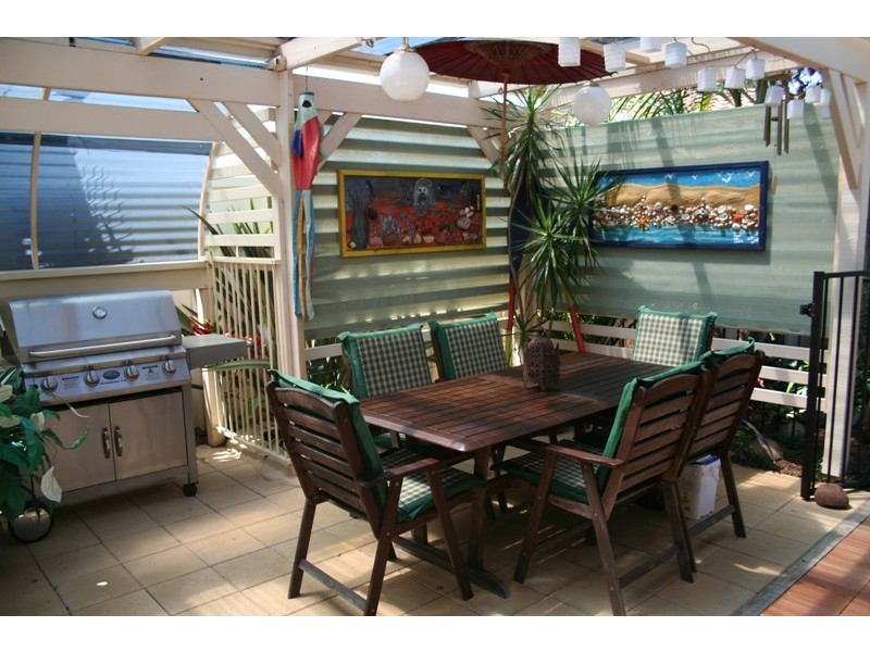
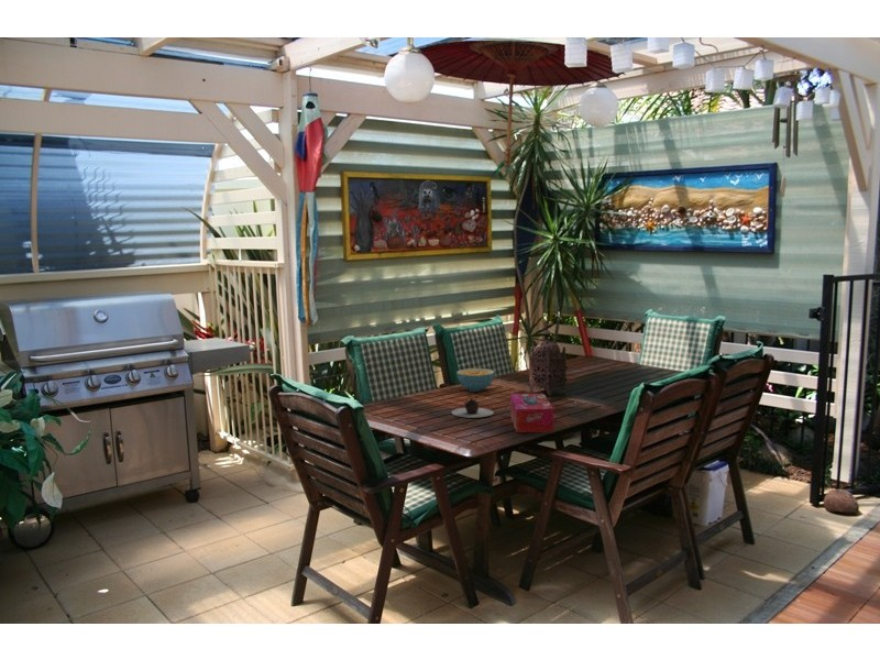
+ tissue box [509,393,554,433]
+ cereal bowl [455,367,496,393]
+ teapot [450,394,495,418]
